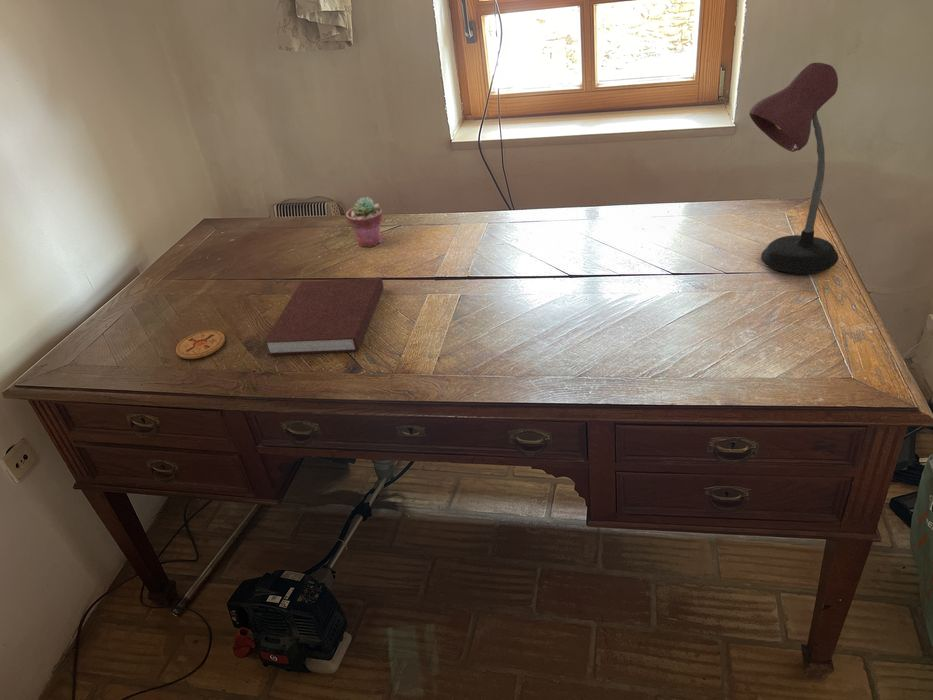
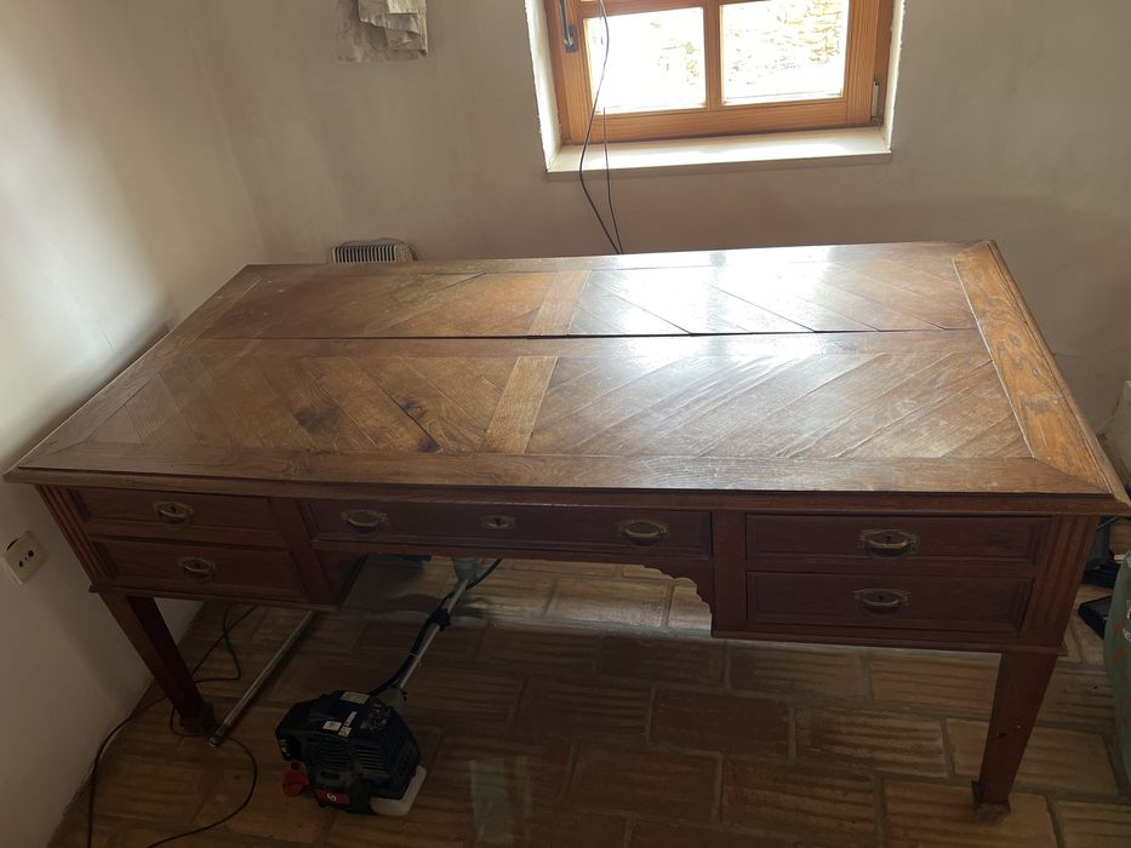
- potted succulent [345,196,383,248]
- notebook [263,276,384,356]
- desk lamp [748,62,839,275]
- coaster [175,330,226,360]
